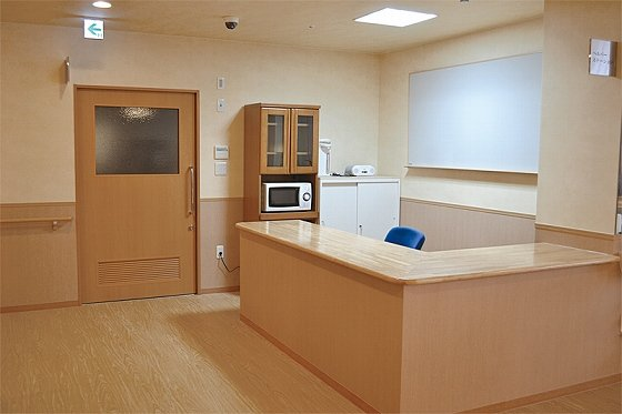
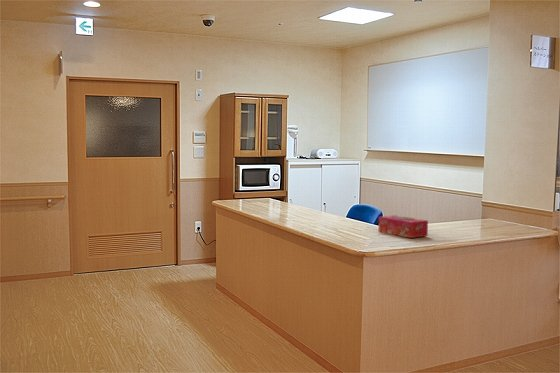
+ tissue box [378,214,429,239]
